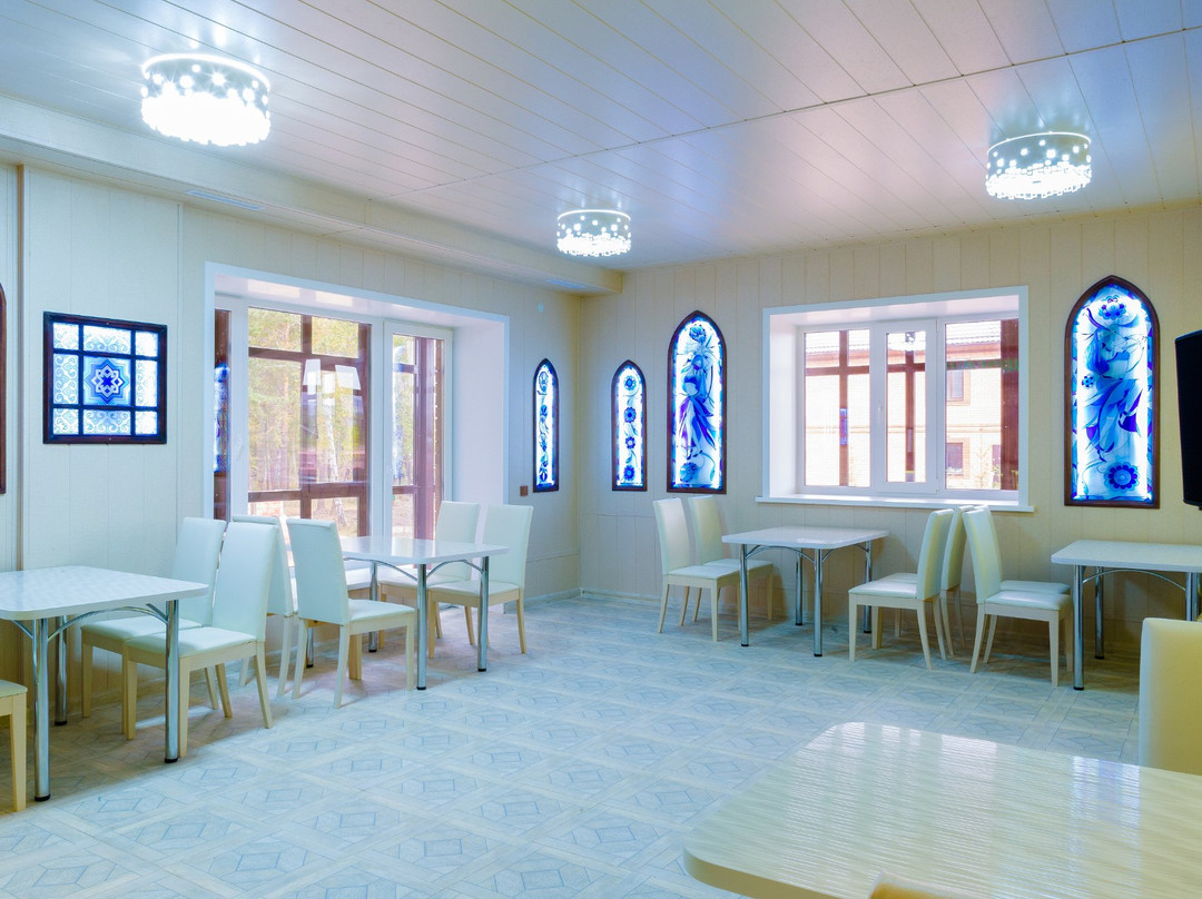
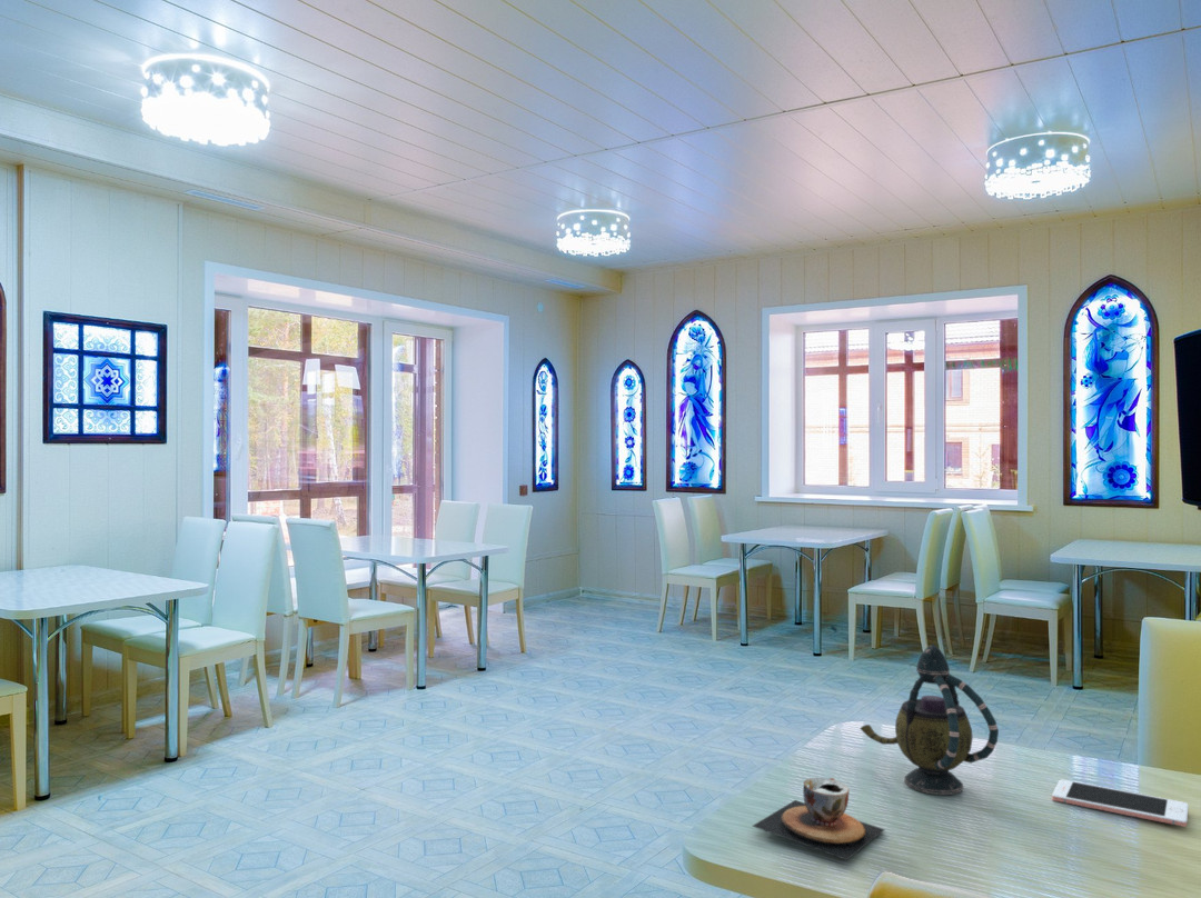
+ cell phone [1051,779,1190,828]
+ teacup [751,777,886,861]
+ teapot [860,642,1000,796]
